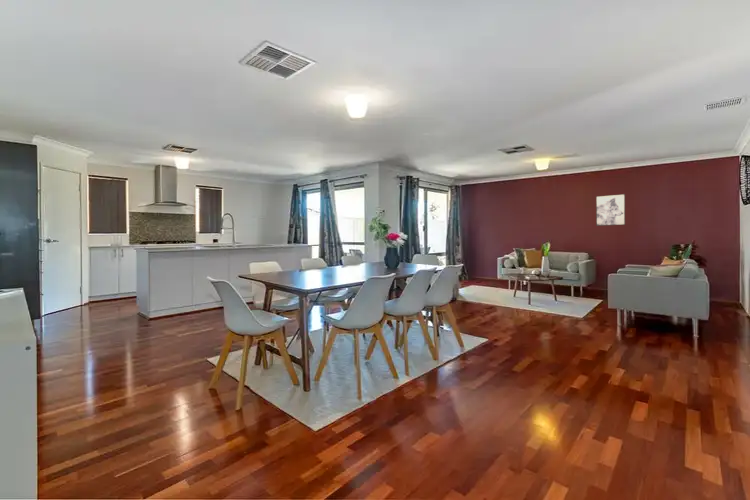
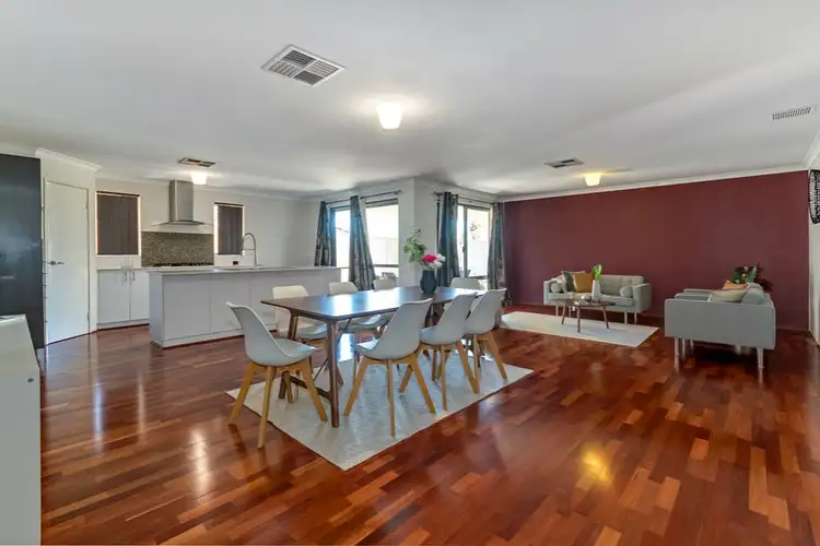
- wall art [595,193,626,227]
